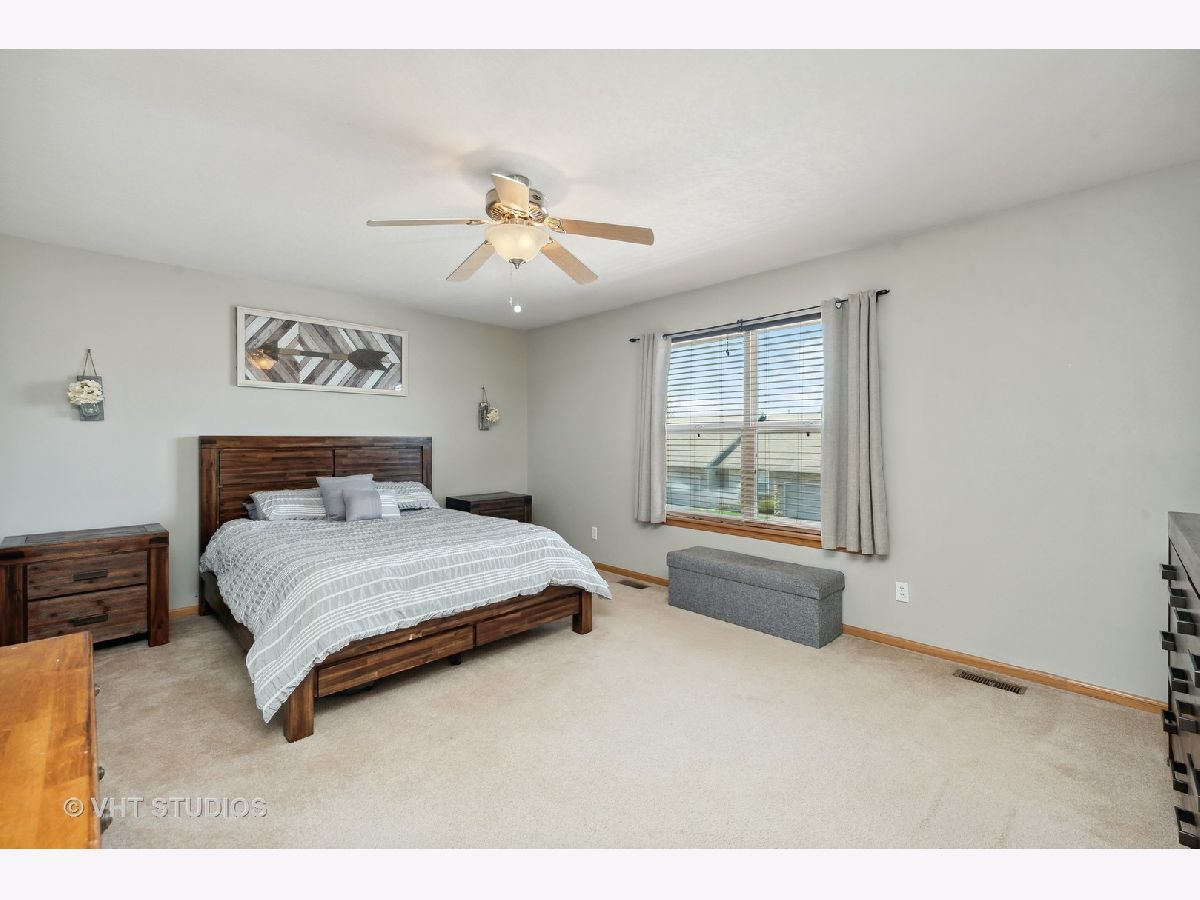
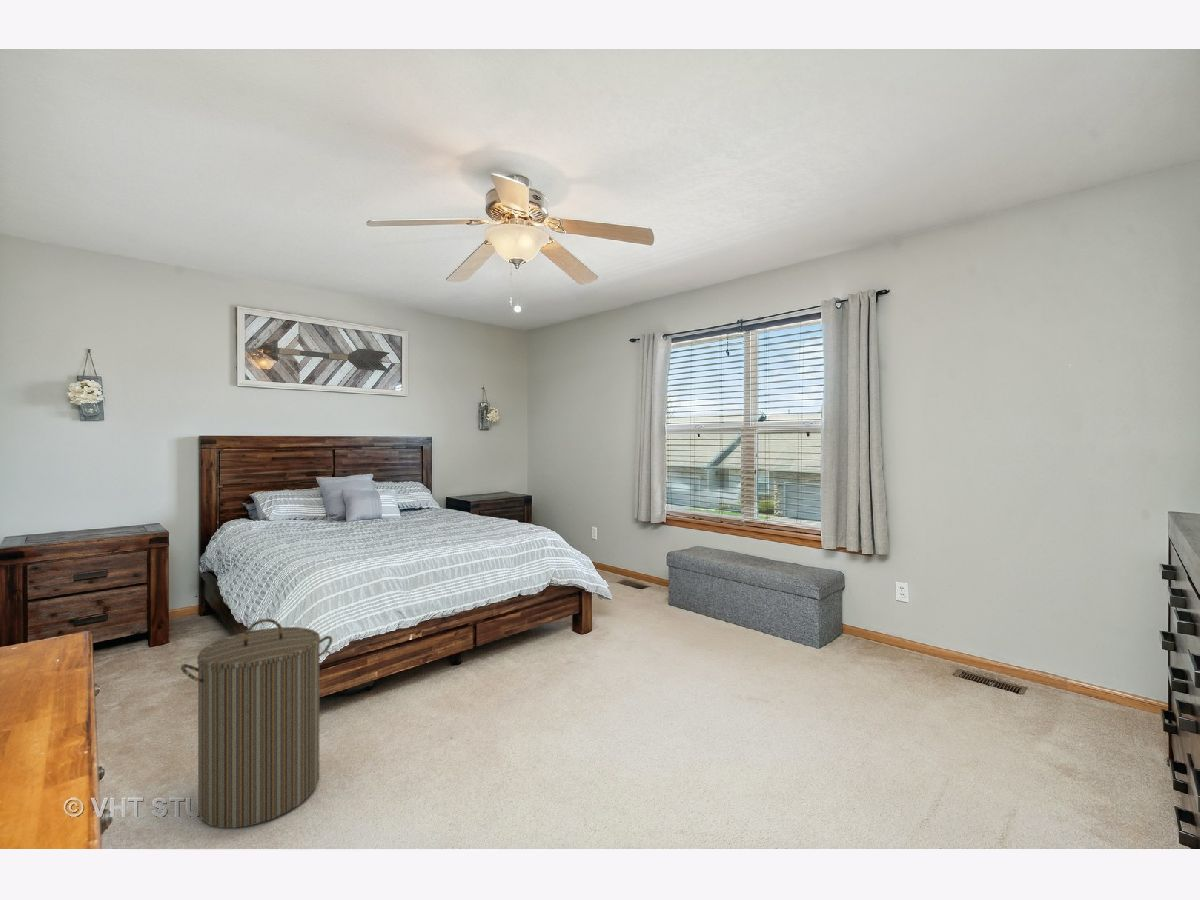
+ laundry hamper [180,618,333,829]
